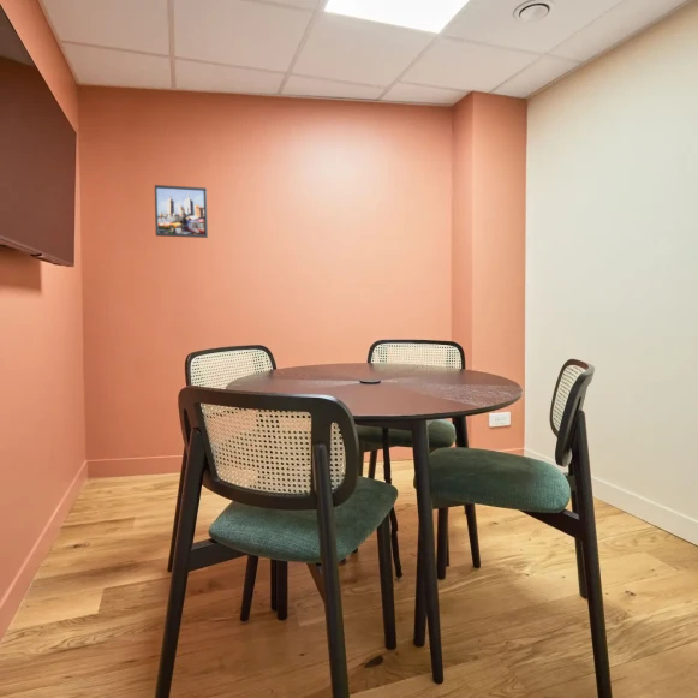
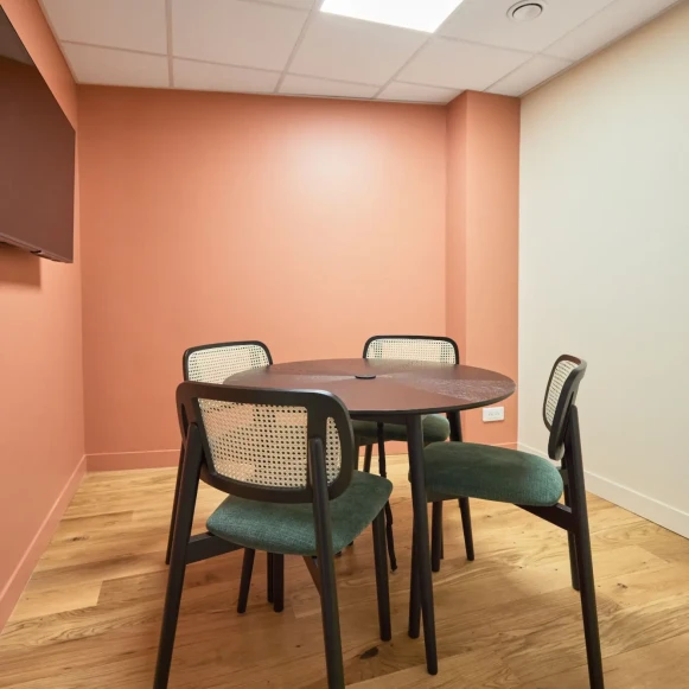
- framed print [154,184,209,239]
